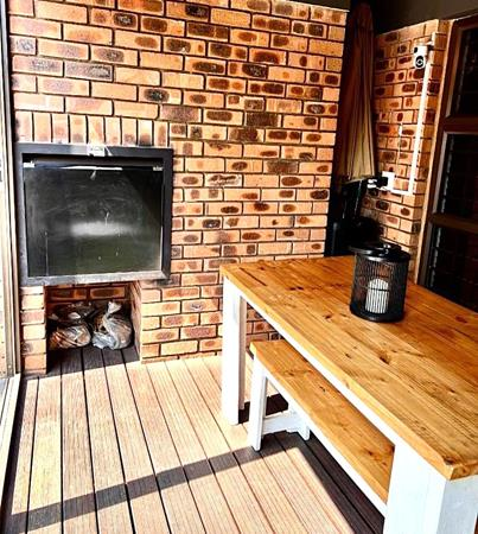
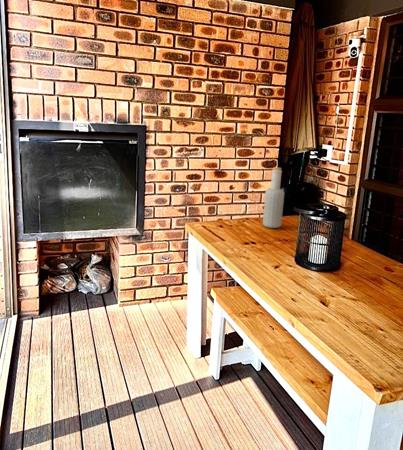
+ bottle [262,166,285,229]
